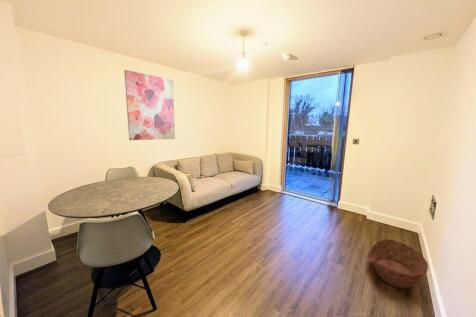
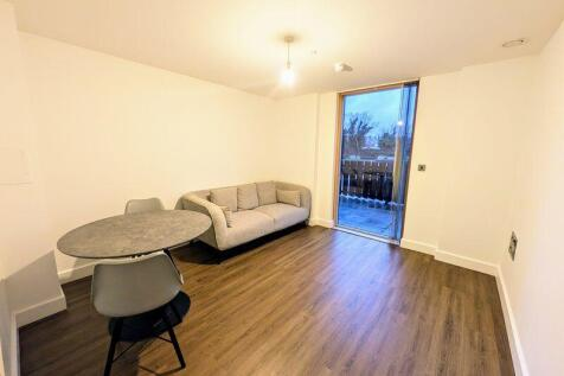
- wall art [123,69,176,141]
- basket [366,238,429,289]
